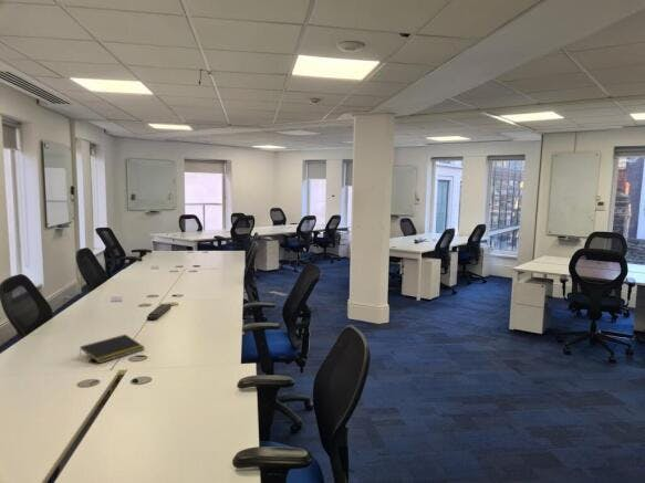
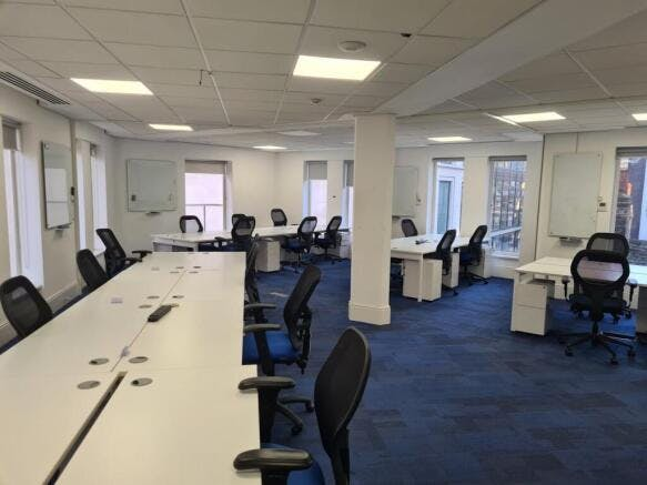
- notepad [79,334,145,365]
